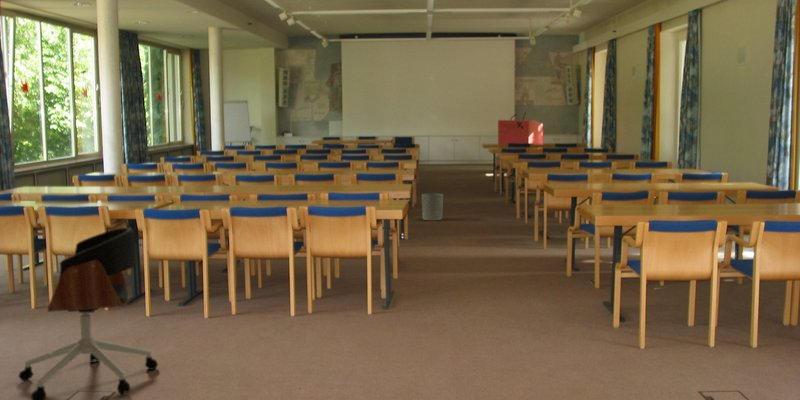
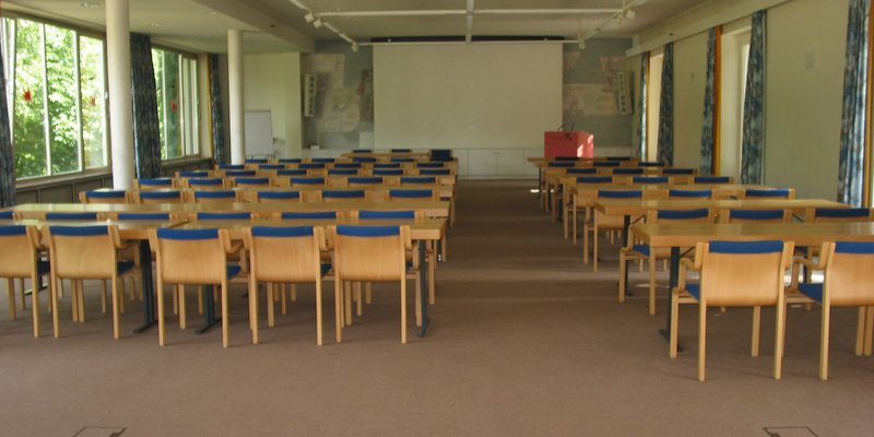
- office chair [17,226,159,400]
- waste bin [421,192,444,221]
